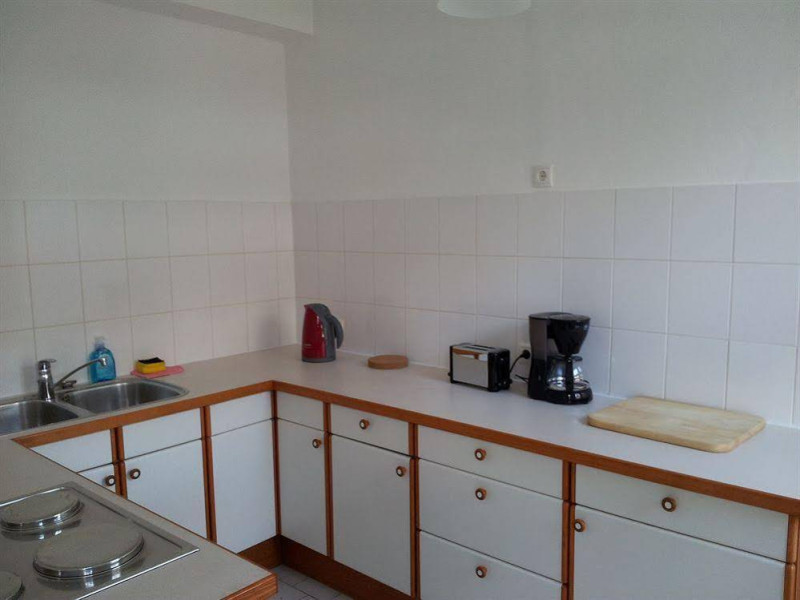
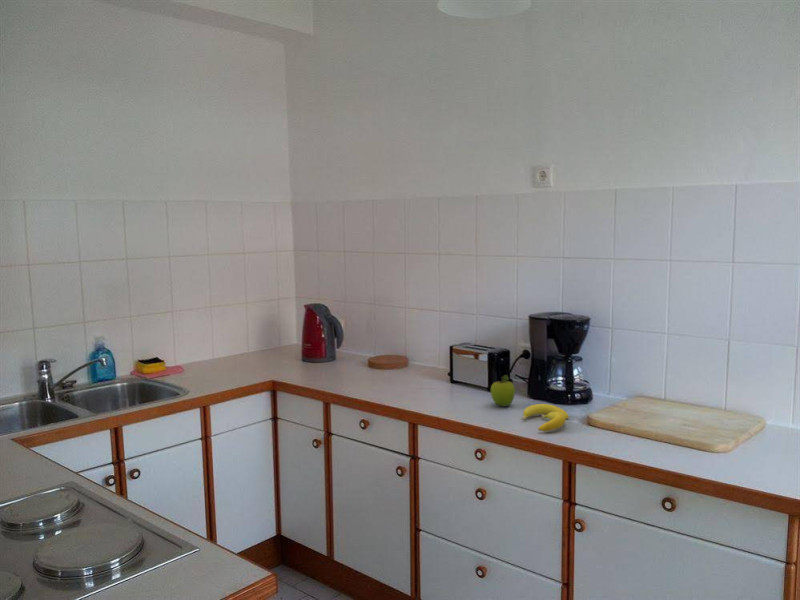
+ banana [521,403,570,432]
+ fruit [490,374,516,407]
